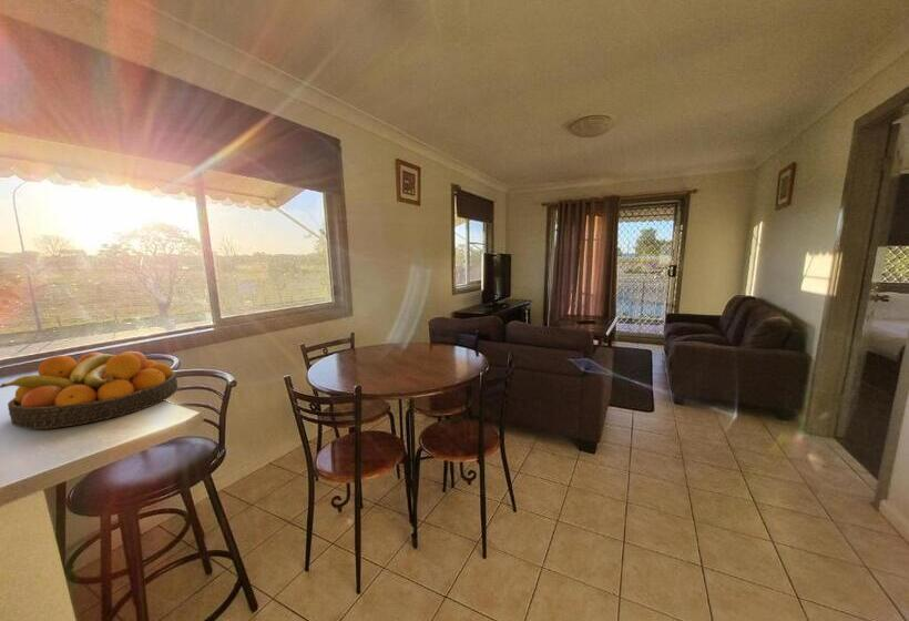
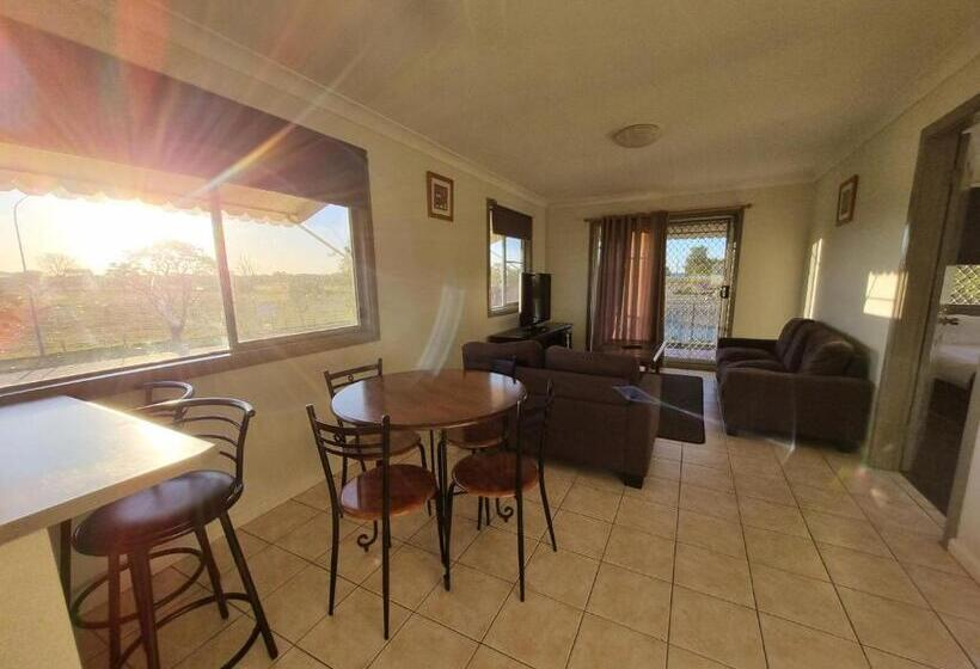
- fruit bowl [0,350,178,430]
